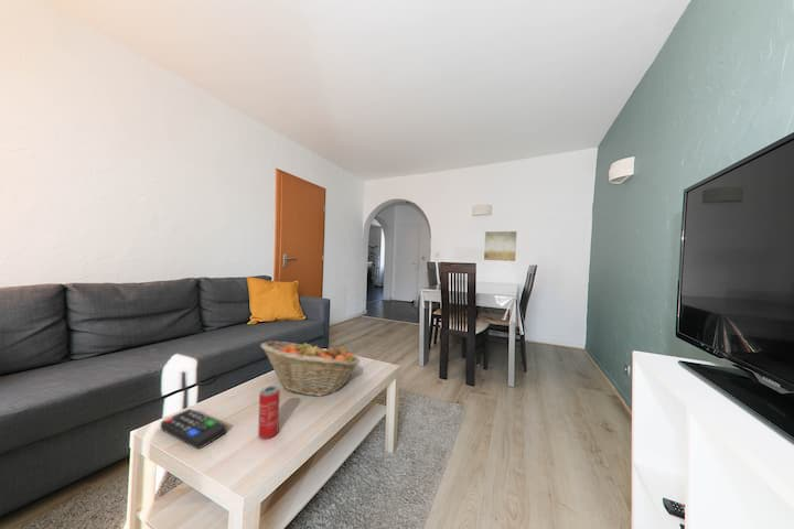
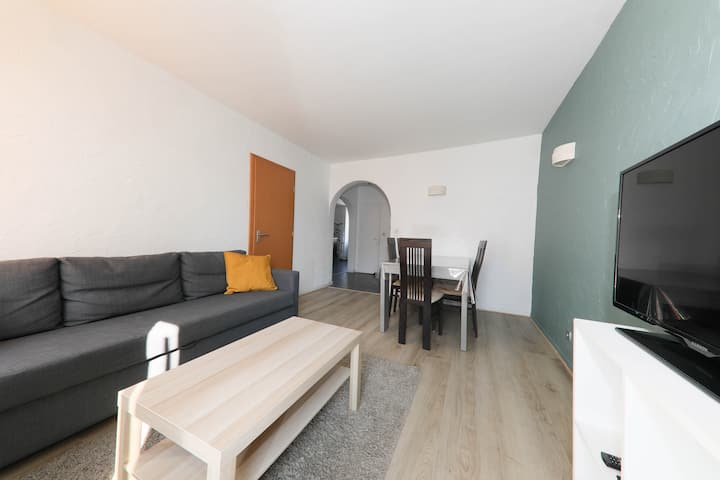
- wall art [483,230,517,262]
- remote control [160,408,227,450]
- fruit basket [259,339,361,398]
- beverage can [257,385,281,440]
